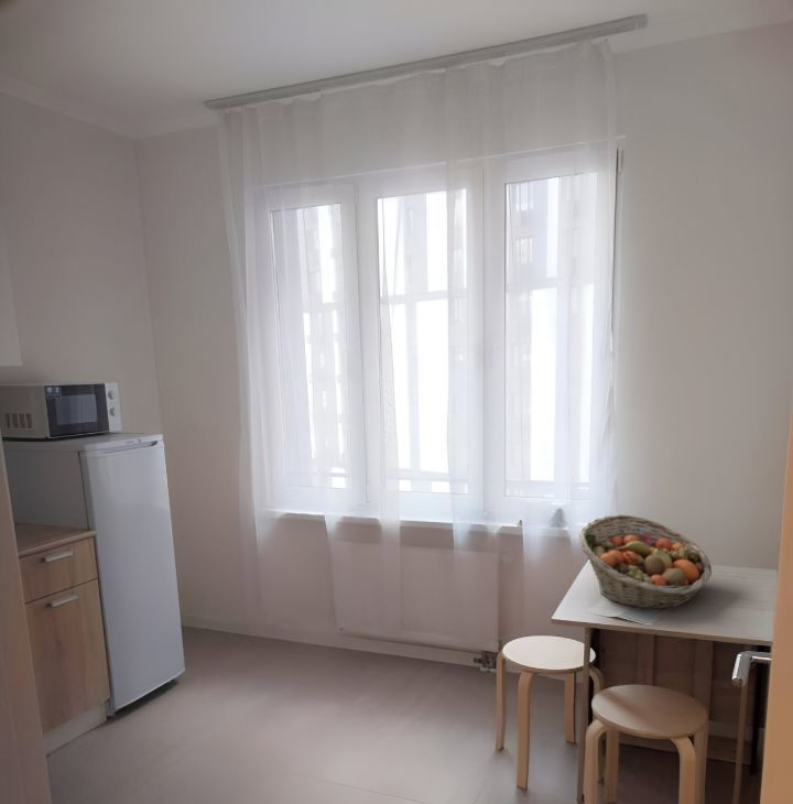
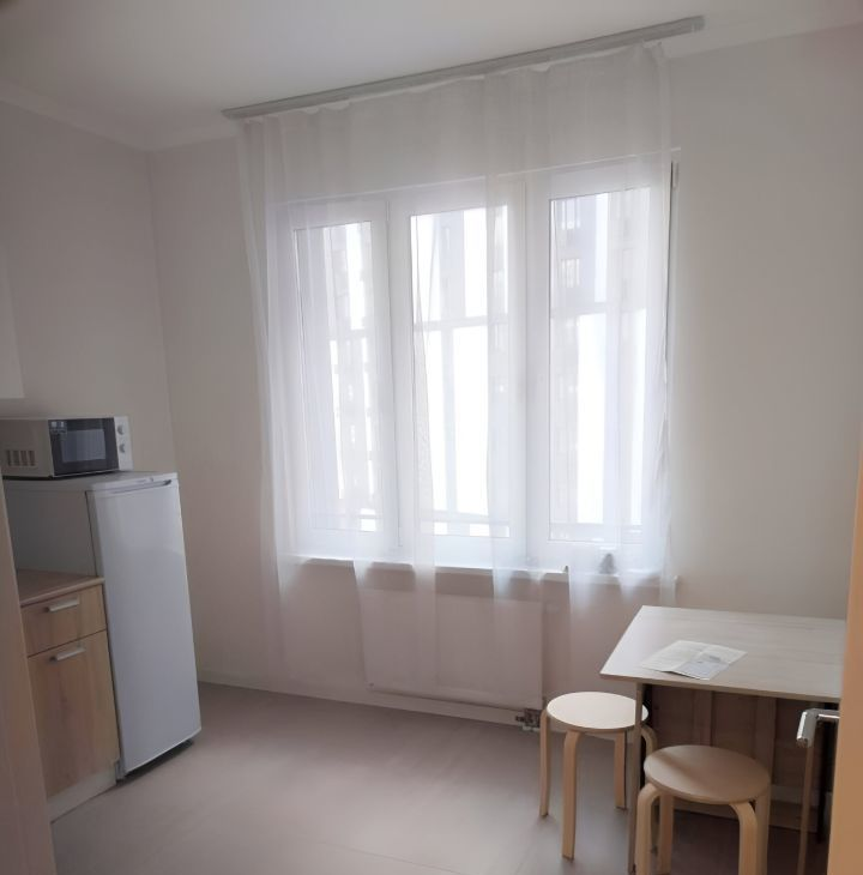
- fruit basket [578,513,713,610]
